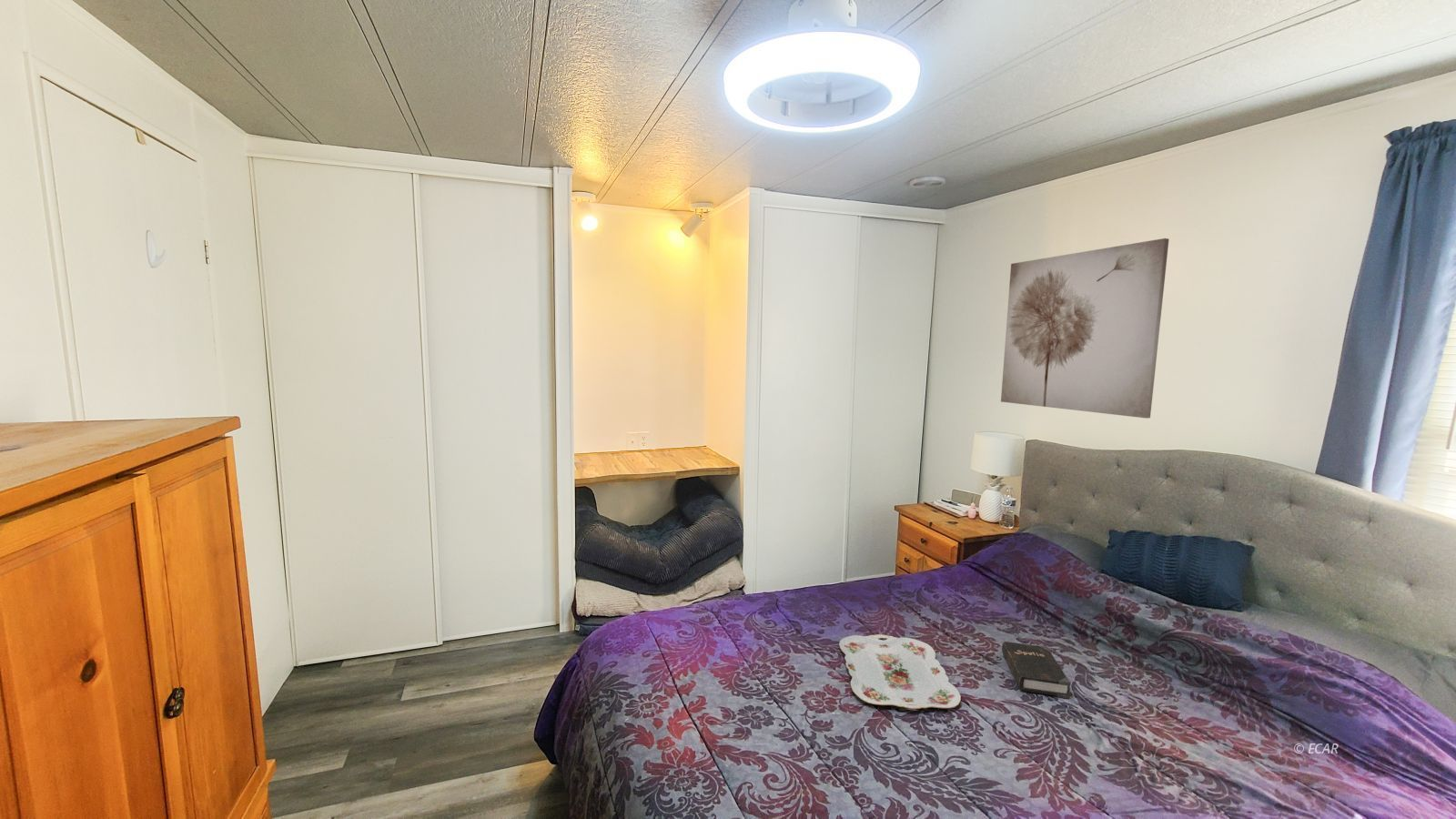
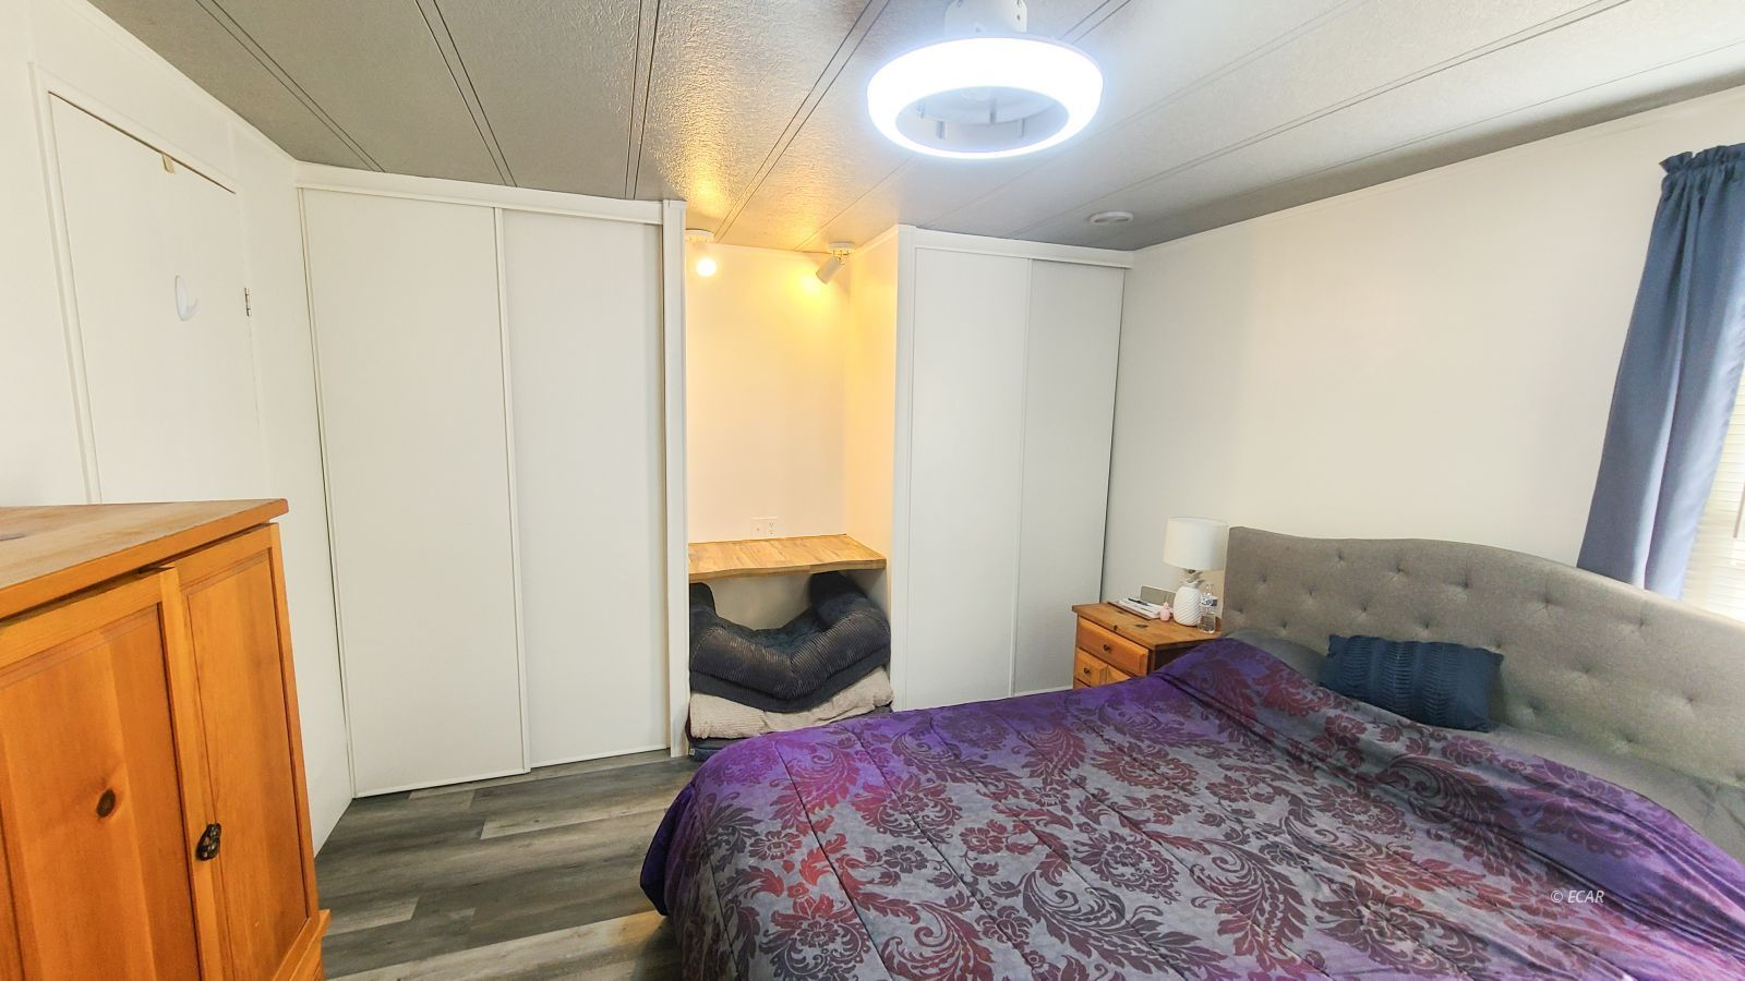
- wall art [1000,238,1169,419]
- hardback book [1001,641,1072,699]
- serving tray [838,633,962,710]
